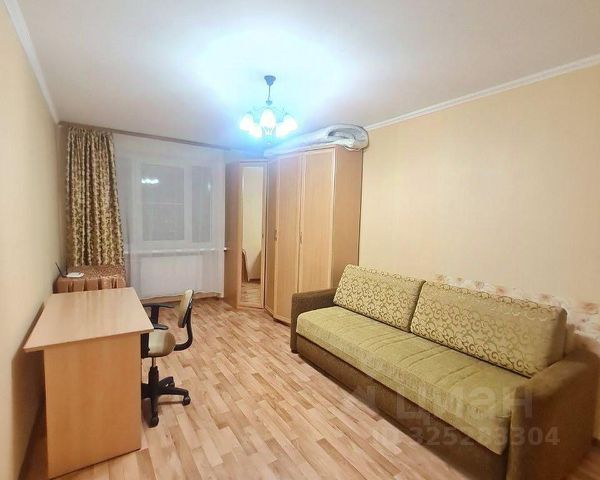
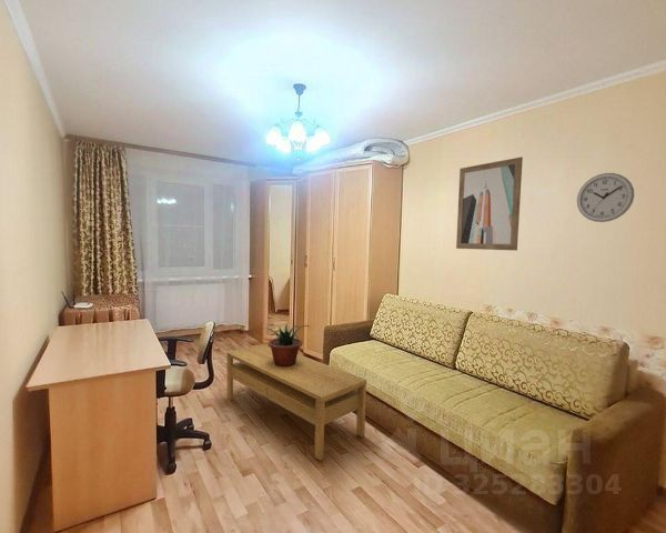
+ coffee table [225,343,367,462]
+ wall art [455,155,524,252]
+ potted plant [264,323,310,366]
+ wall clock [576,172,635,223]
